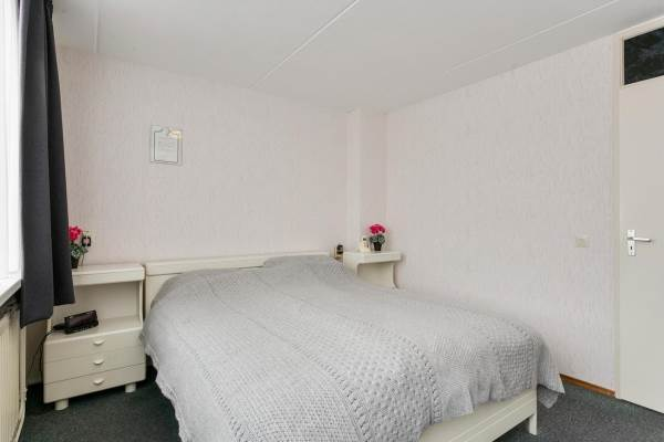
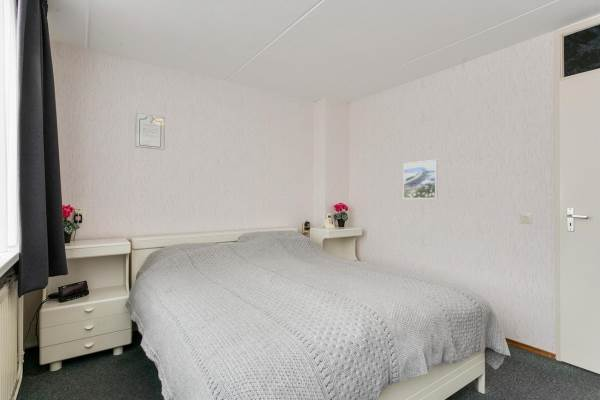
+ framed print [402,159,439,200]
